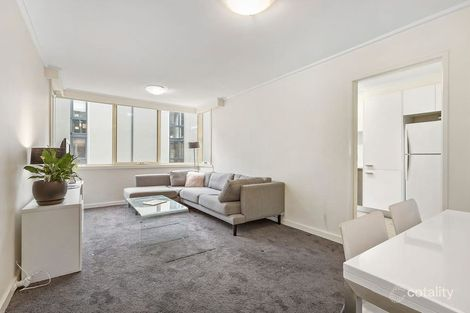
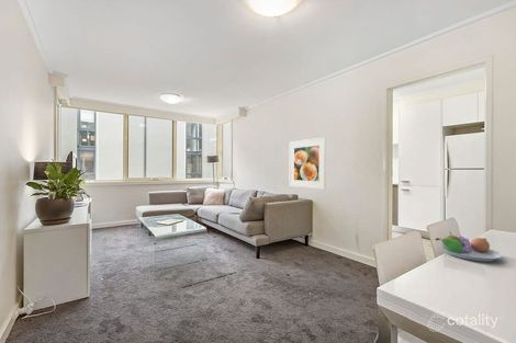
+ fruit bowl [435,231,503,263]
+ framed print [288,136,327,190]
